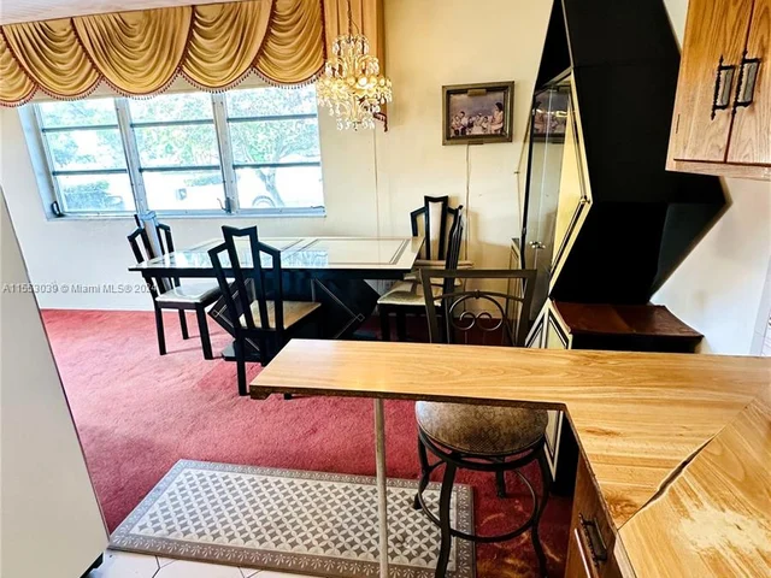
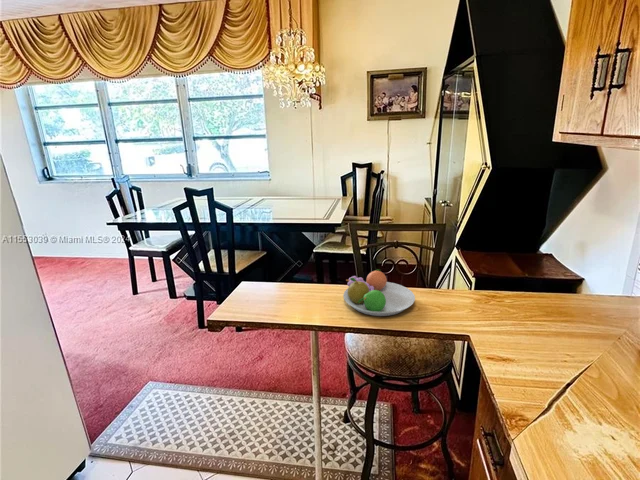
+ fruit bowl [342,268,416,317]
